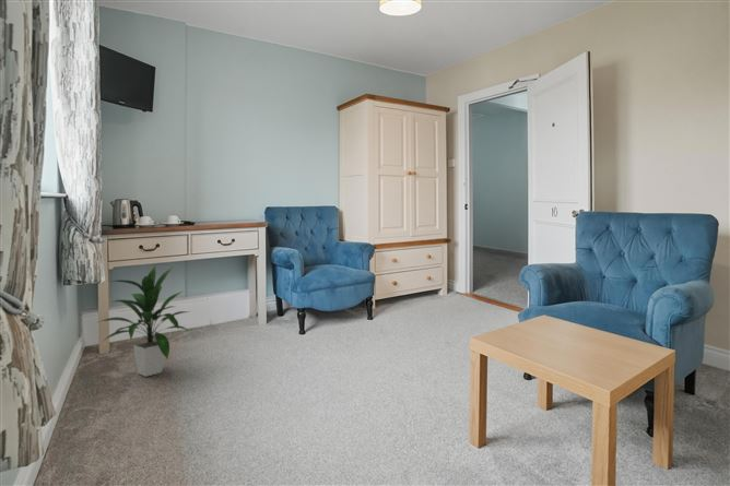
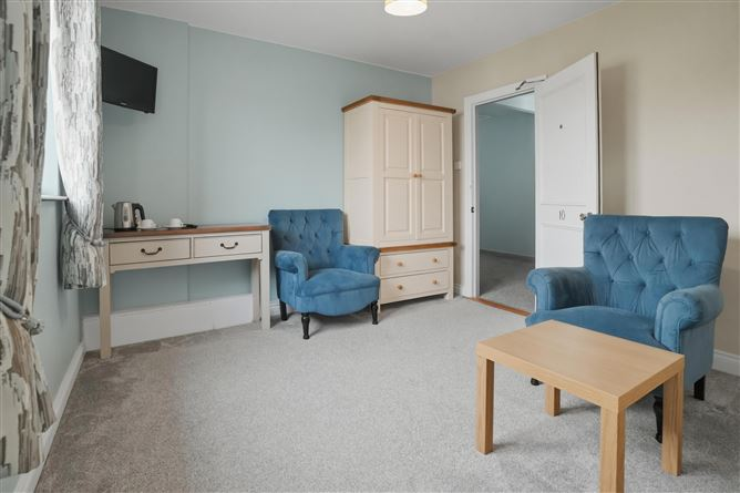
- indoor plant [97,265,191,378]
